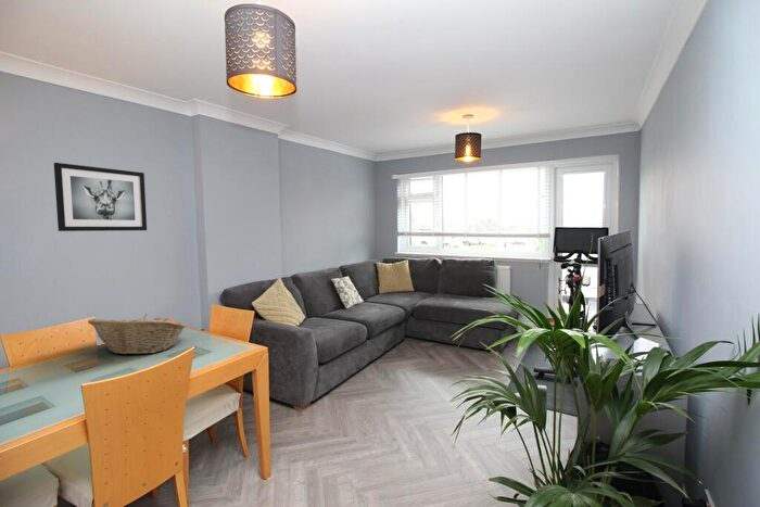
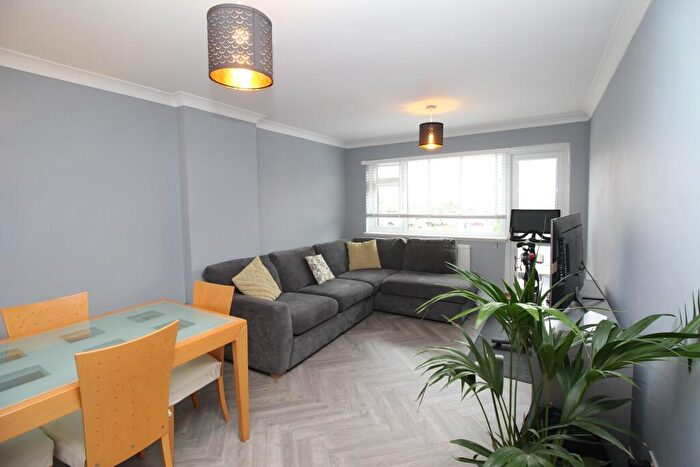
- fruit basket [87,313,188,356]
- wall art [53,162,148,232]
